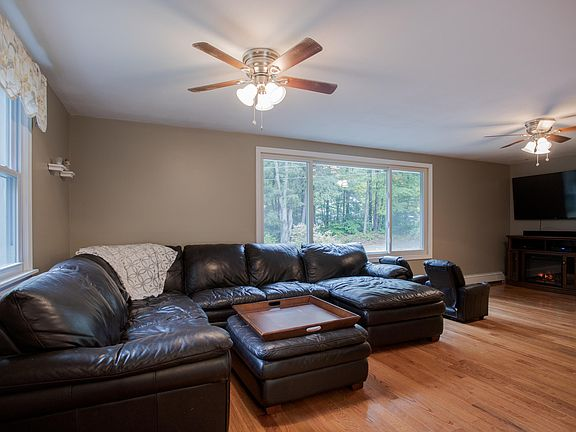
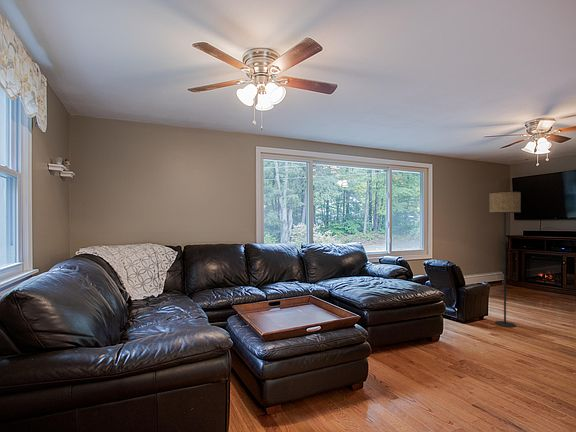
+ floor lamp [488,191,522,328]
